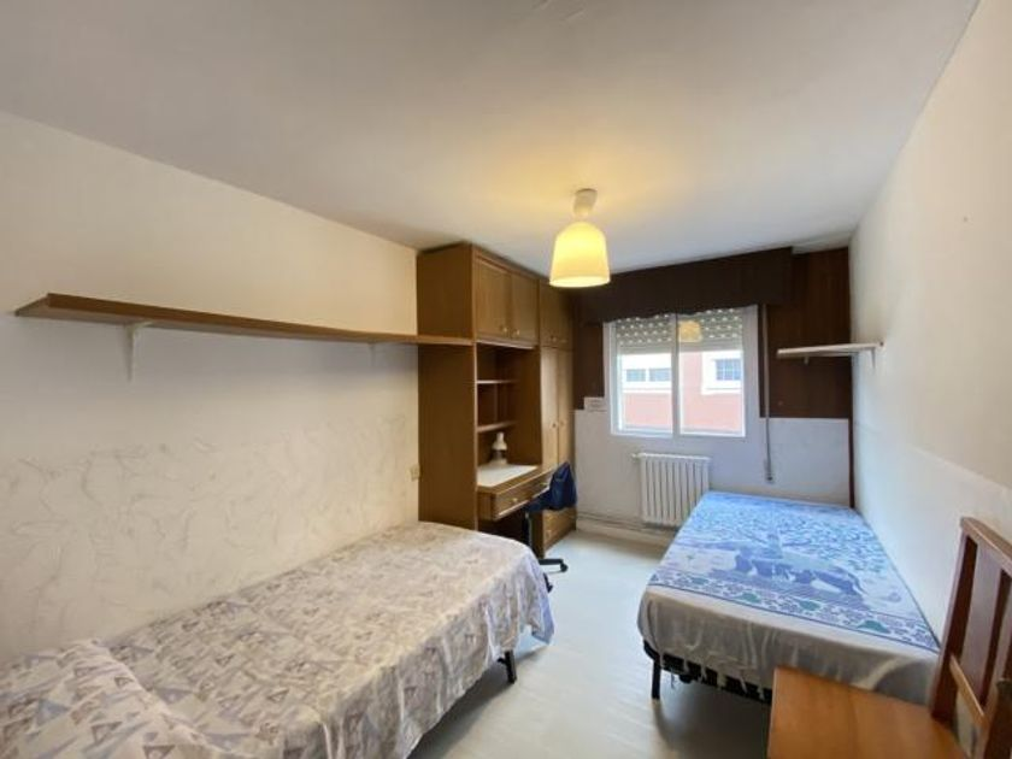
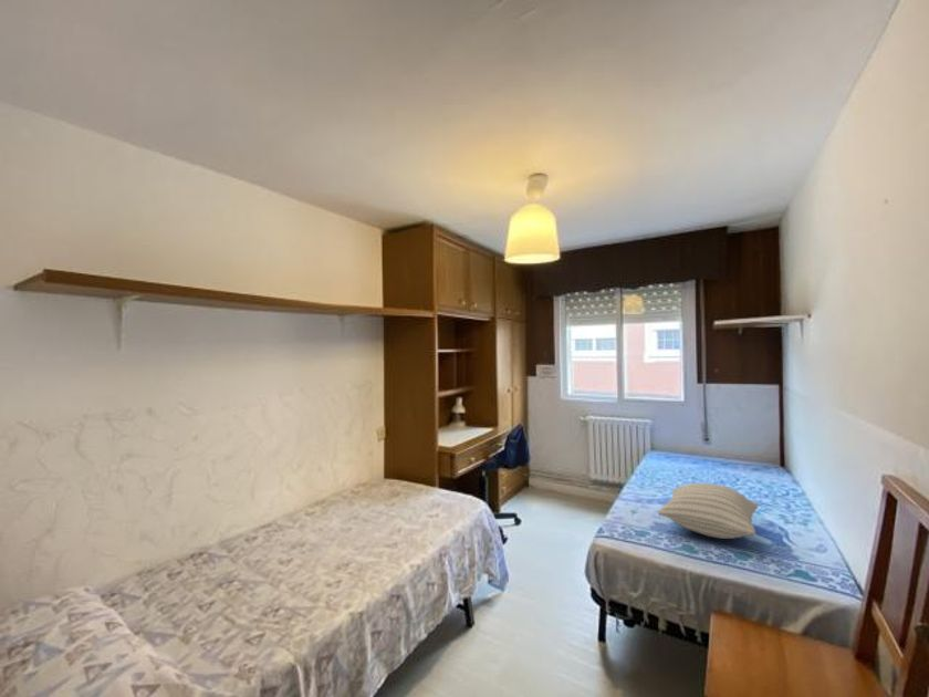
+ pillow [657,482,760,540]
